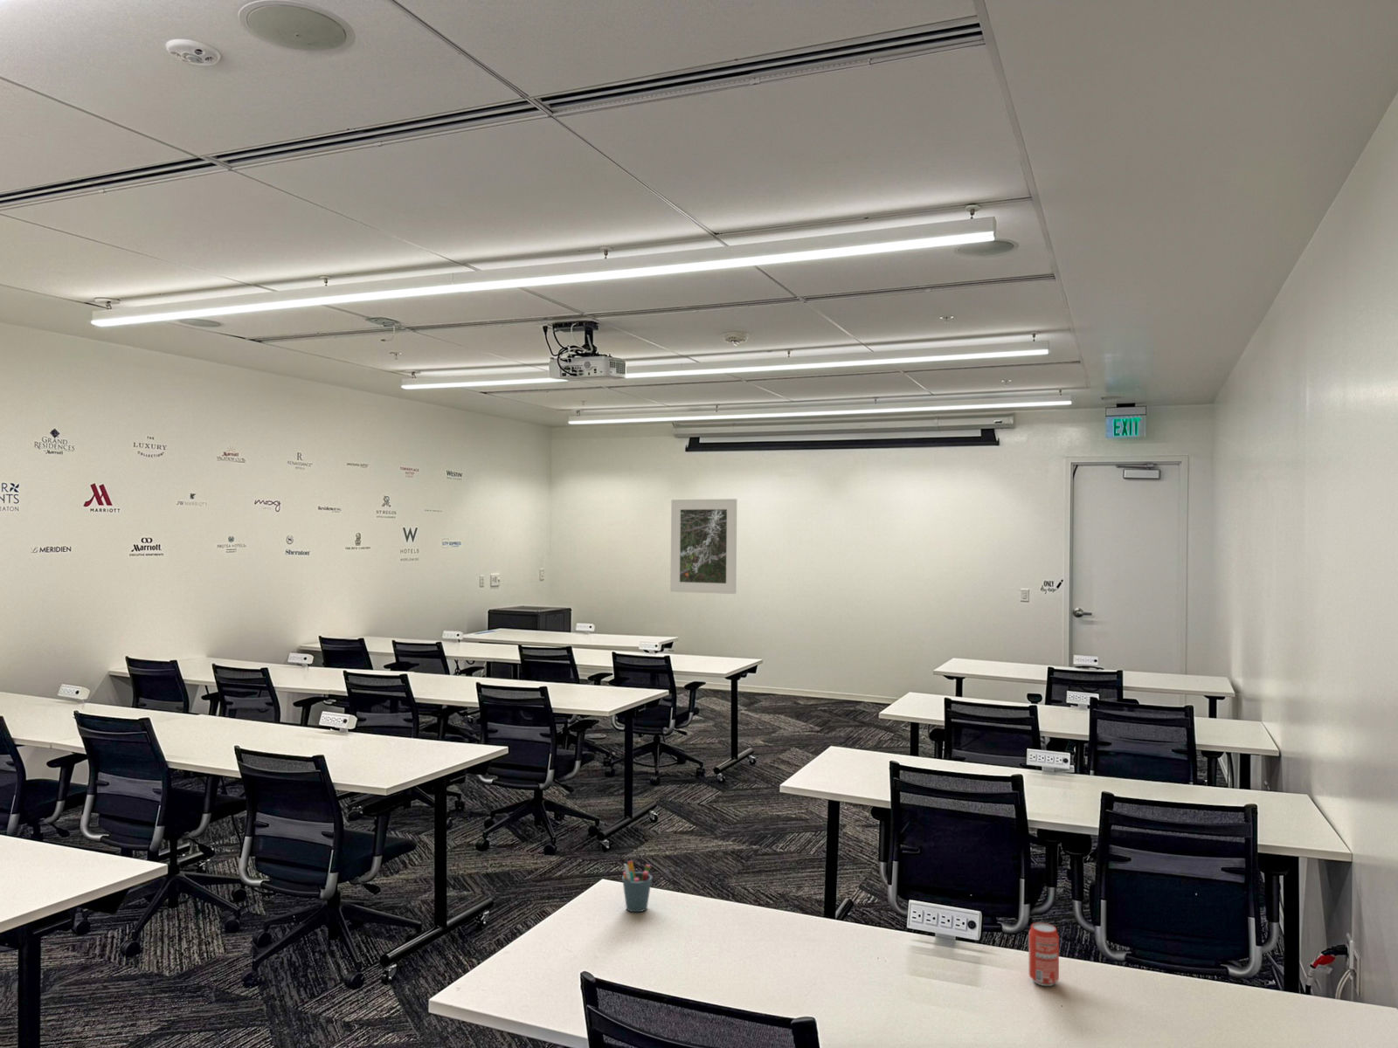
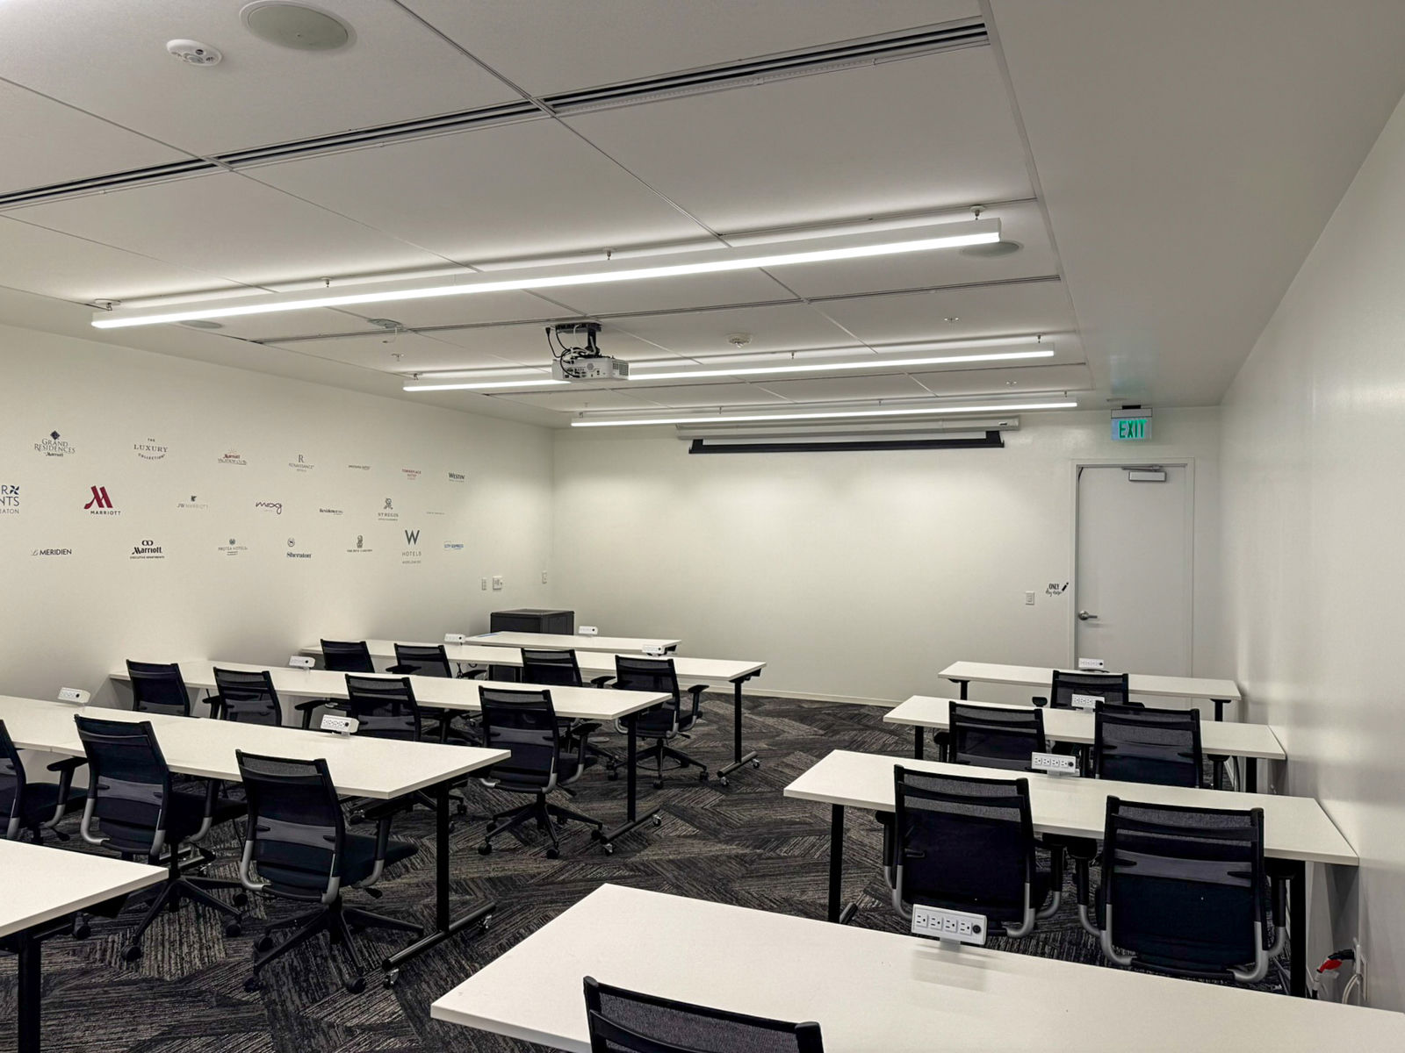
- beverage can [1027,921,1060,986]
- pen holder [621,860,653,913]
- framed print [669,498,738,594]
